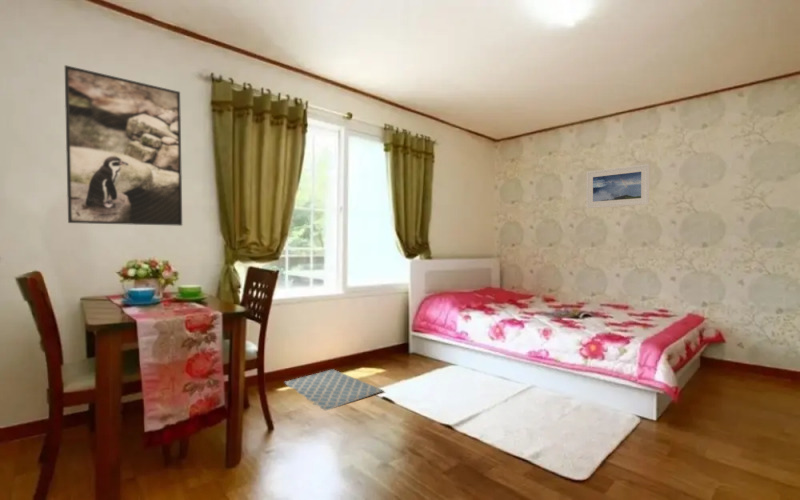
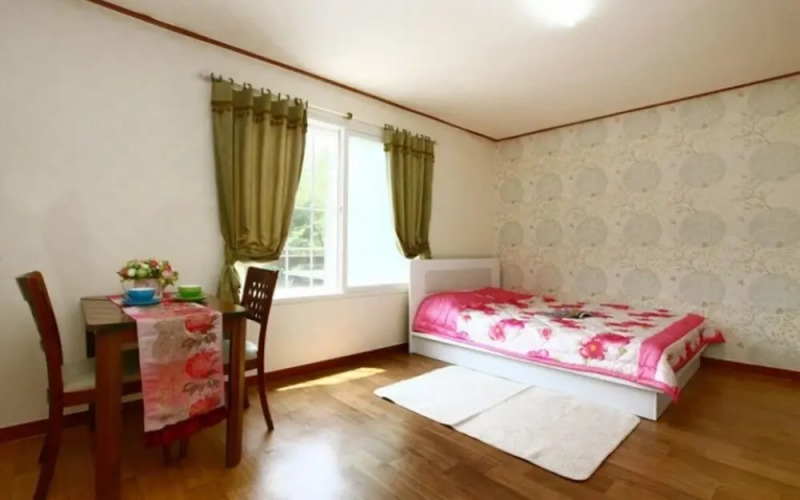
- bath mat [283,368,386,411]
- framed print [586,163,650,209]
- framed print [64,64,183,227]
